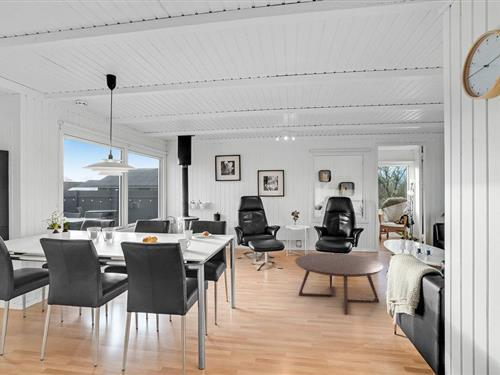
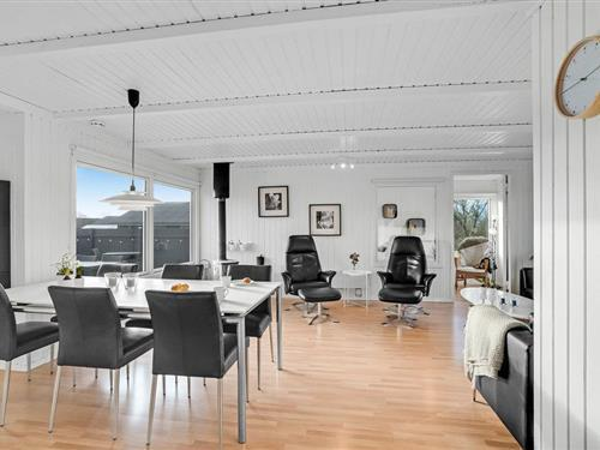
- coffee table [294,252,384,316]
